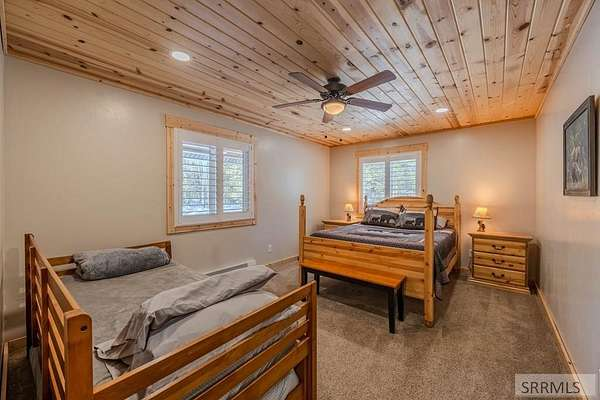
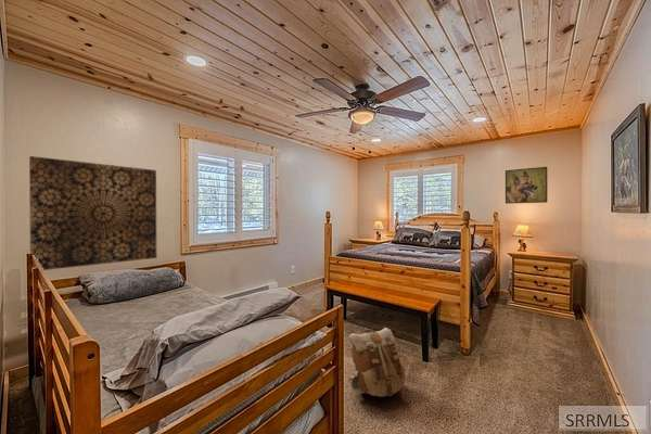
+ wall art [28,155,157,271]
+ backpack [347,327,411,404]
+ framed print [505,166,548,205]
